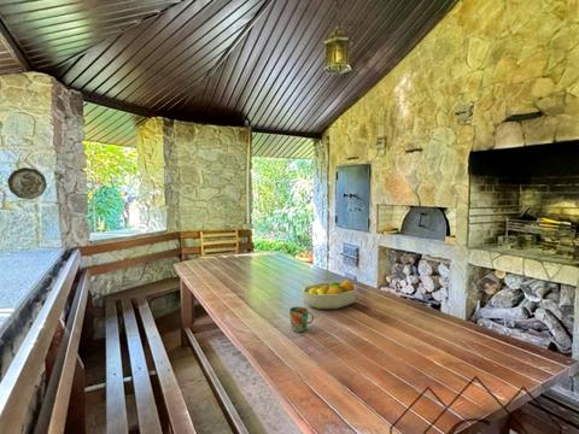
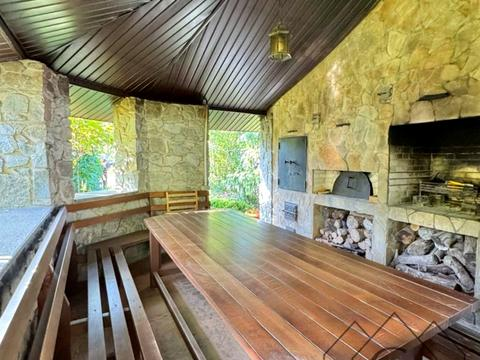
- fruit bowl [300,278,357,310]
- mug [288,306,315,333]
- decorative plate [6,166,48,200]
